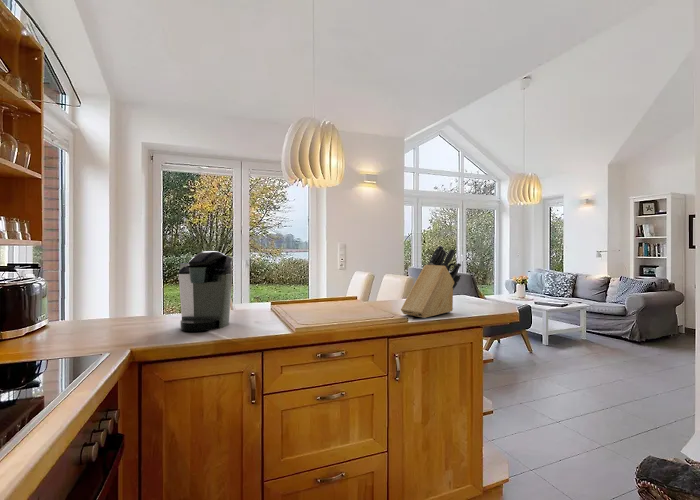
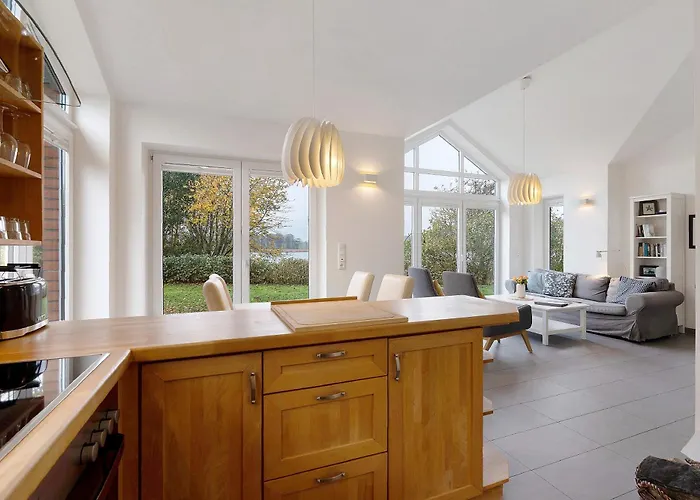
- knife block [400,245,462,319]
- coffee maker [178,250,234,332]
